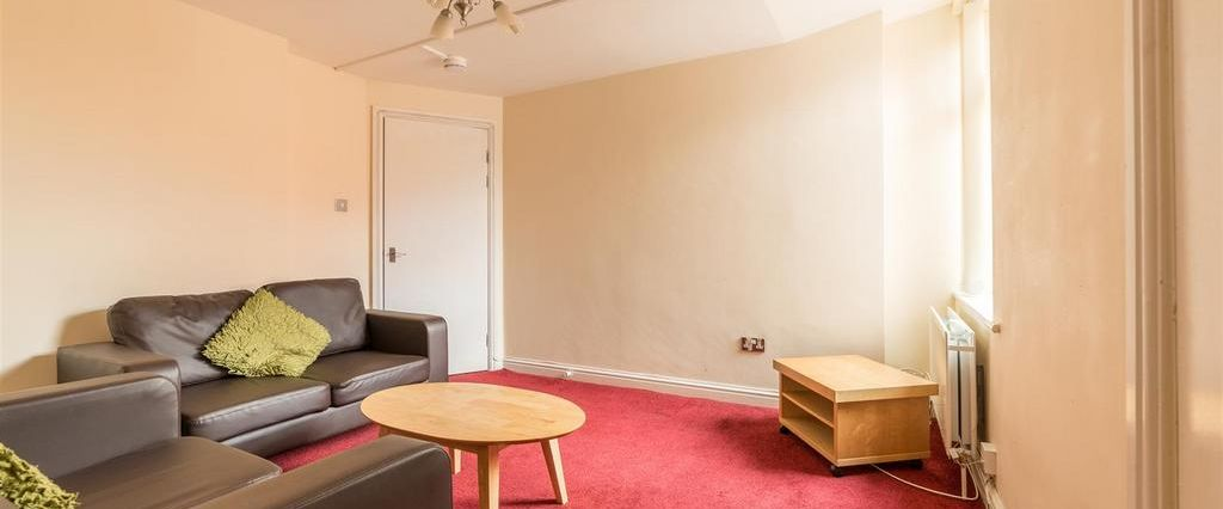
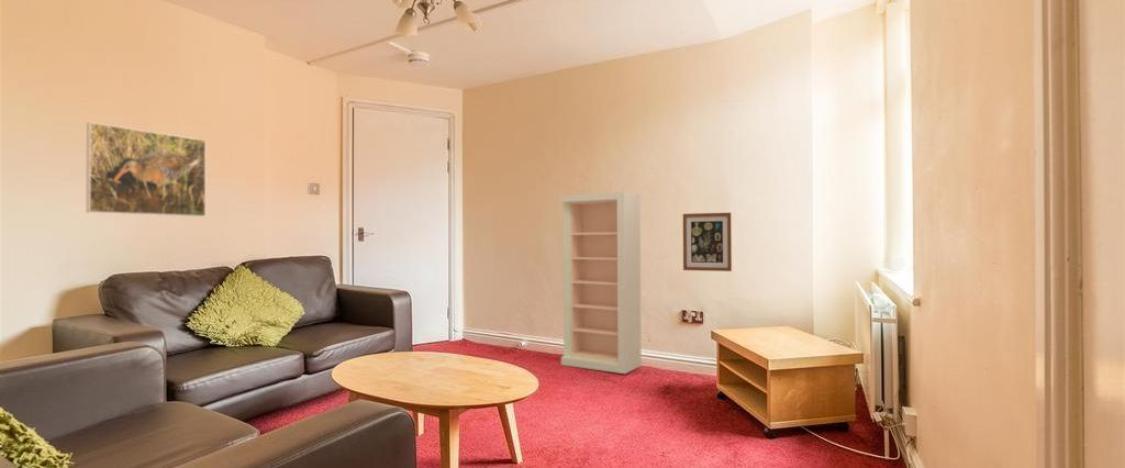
+ shelving unit [559,191,643,375]
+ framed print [86,121,207,218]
+ wall art [682,212,733,272]
